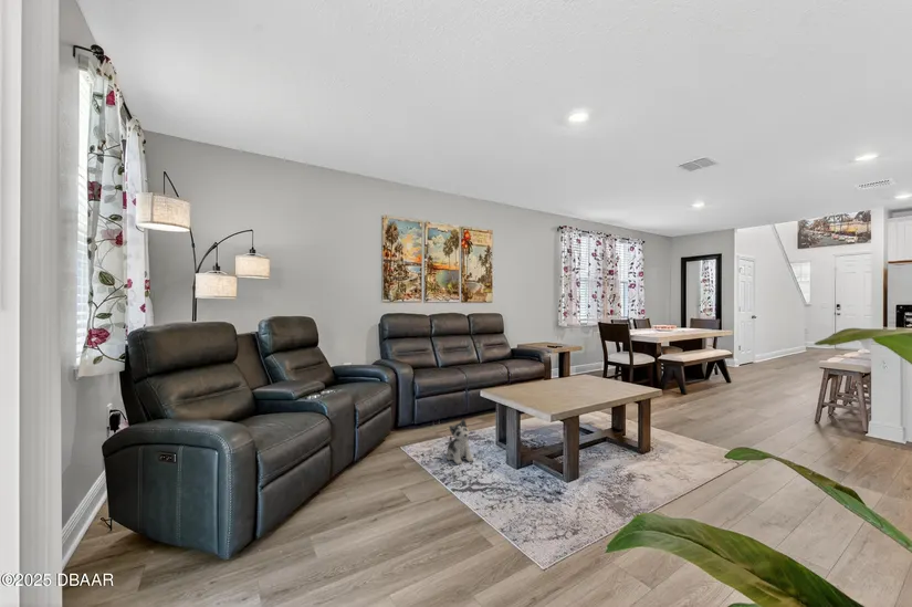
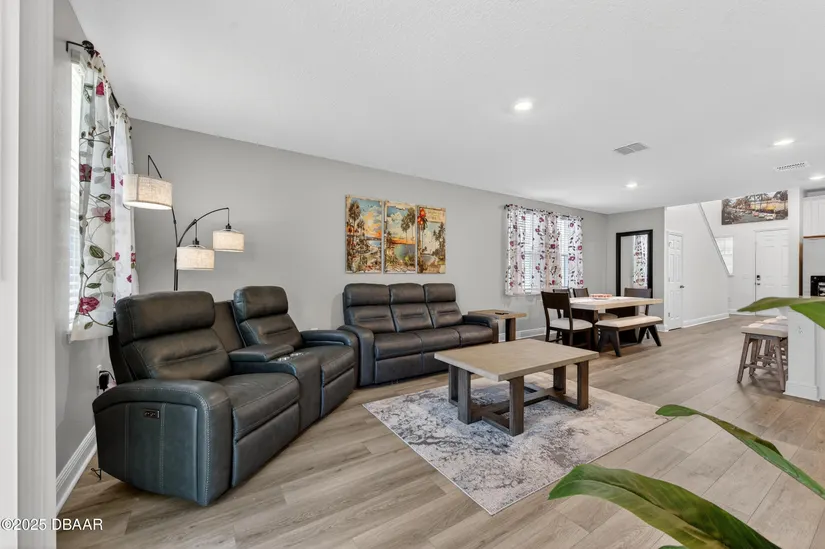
- plush toy [445,418,474,465]
